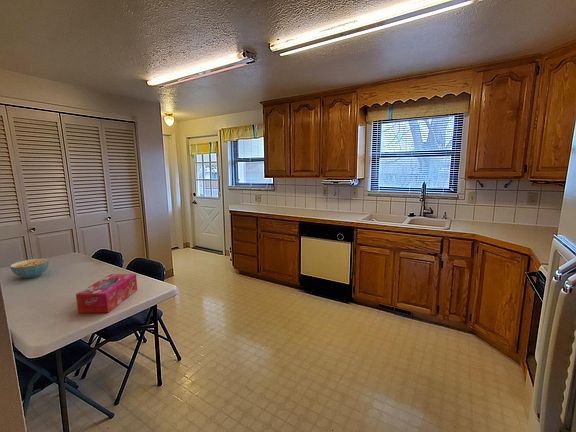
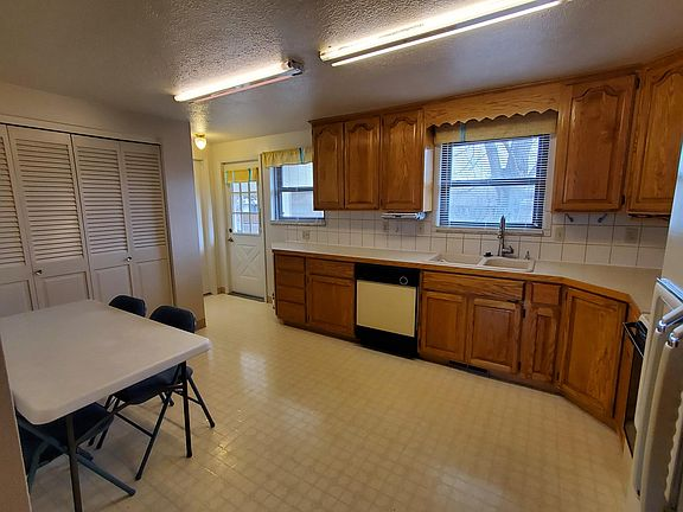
- cereal bowl [9,257,50,279]
- tissue box [75,273,138,314]
